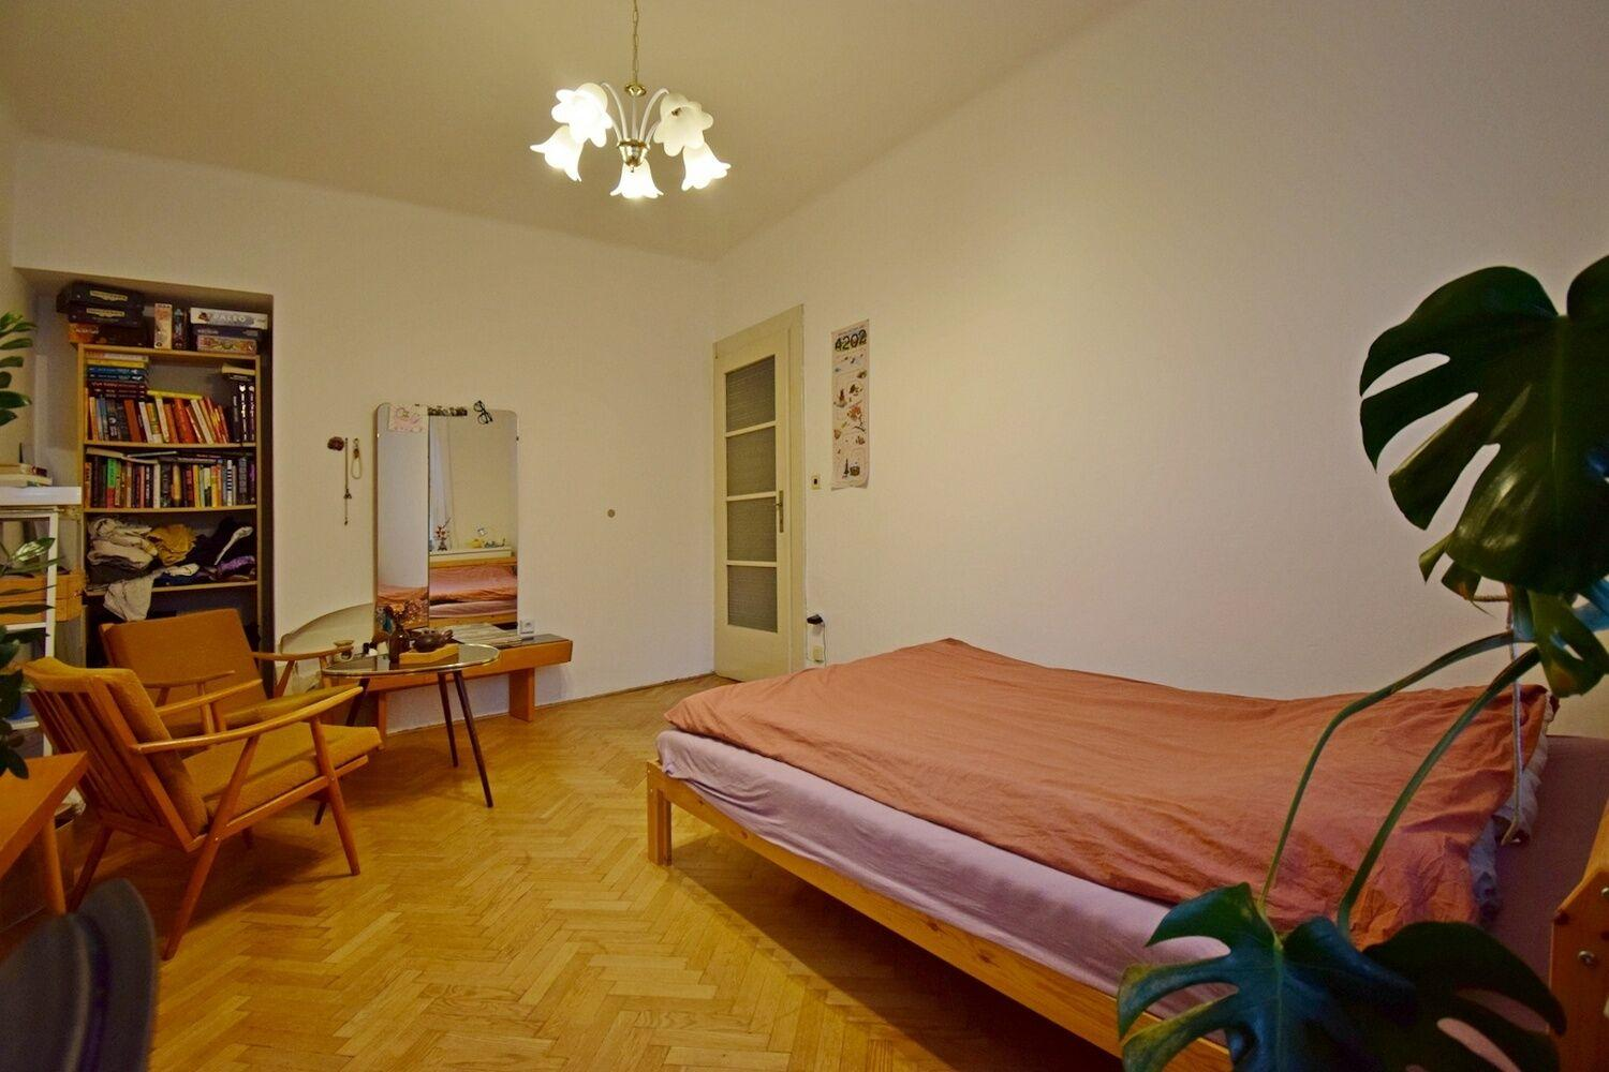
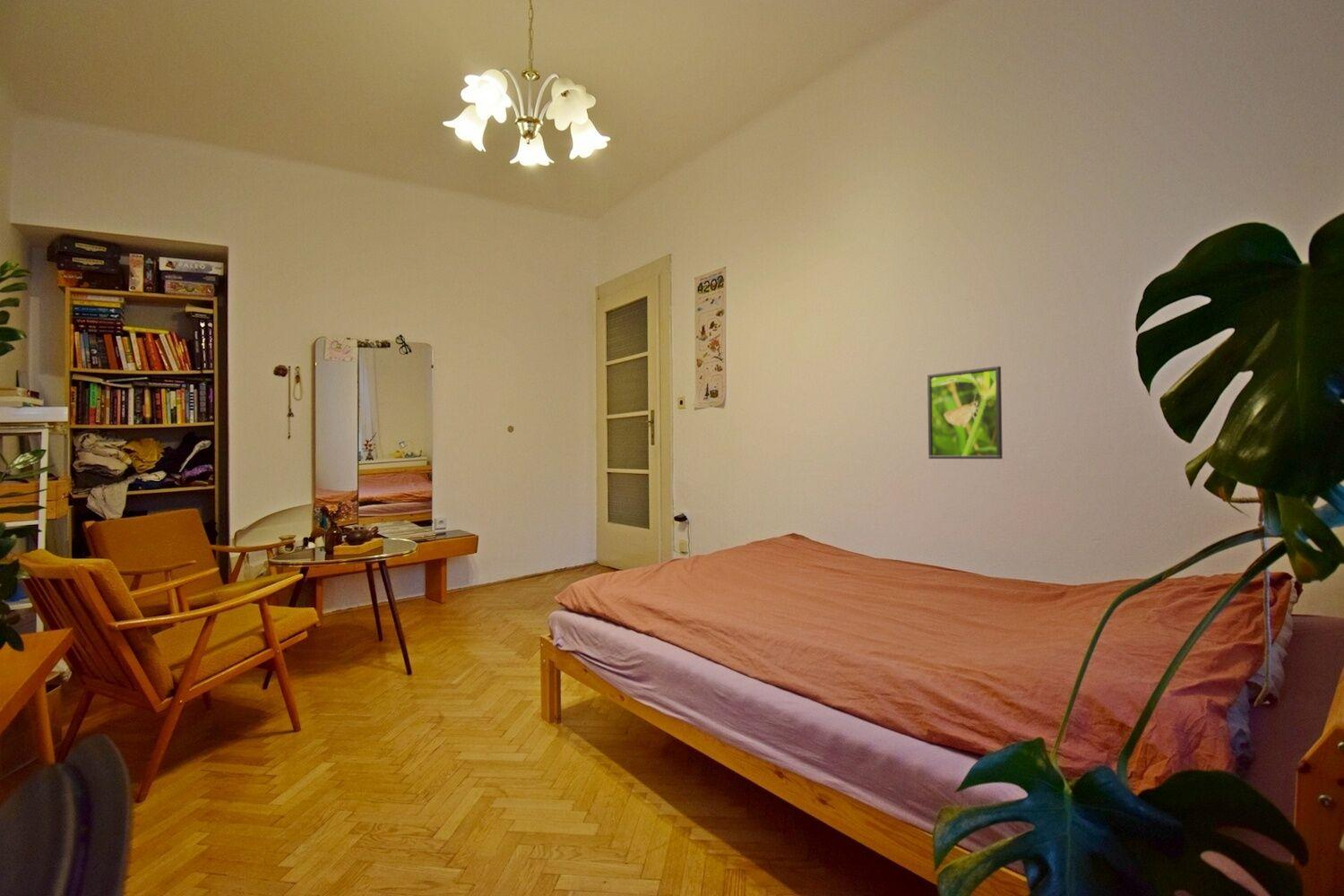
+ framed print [926,366,1004,460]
